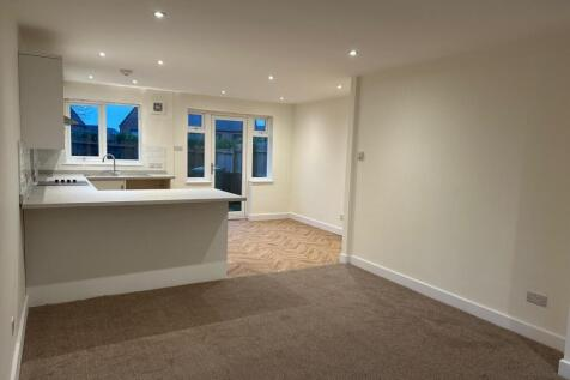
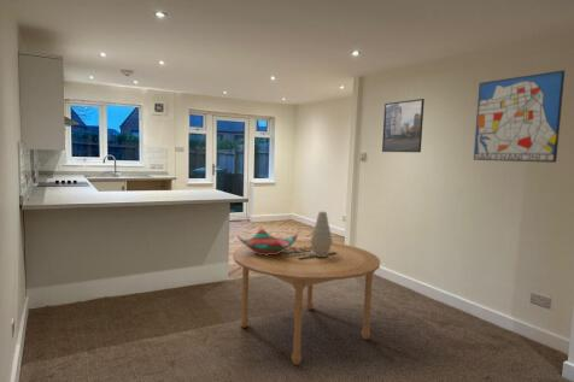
+ dining table [232,239,381,366]
+ decorative bowl [236,228,299,255]
+ wall art [473,69,566,164]
+ vase [310,211,334,257]
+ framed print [381,98,426,153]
